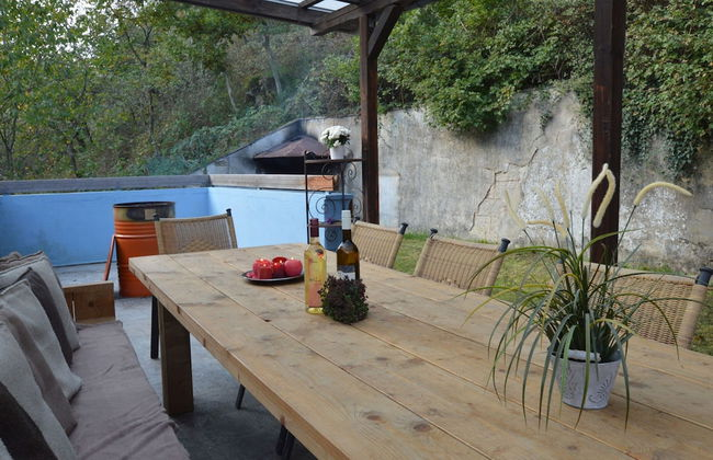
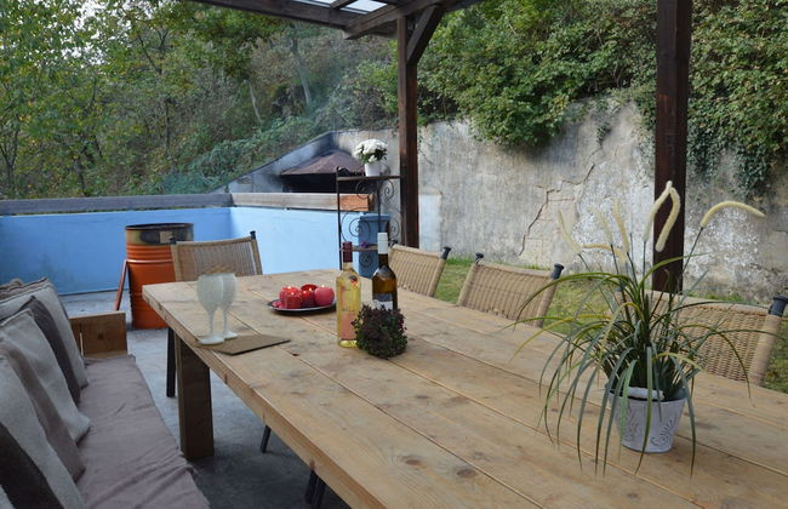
+ wineglass [184,271,292,355]
